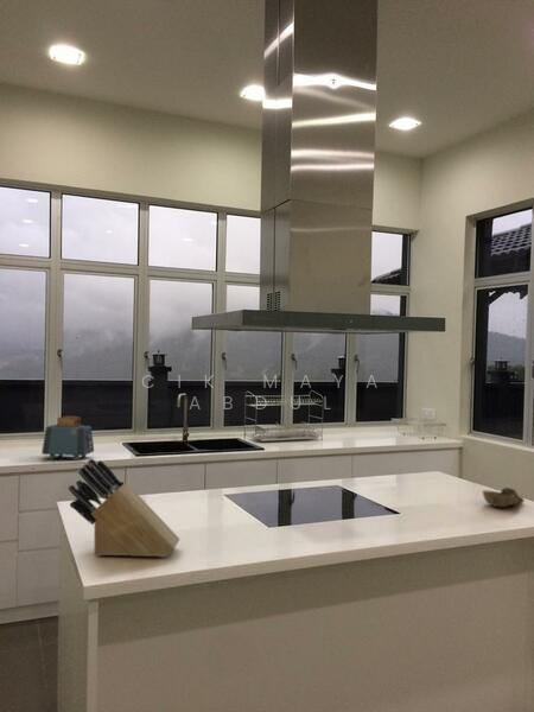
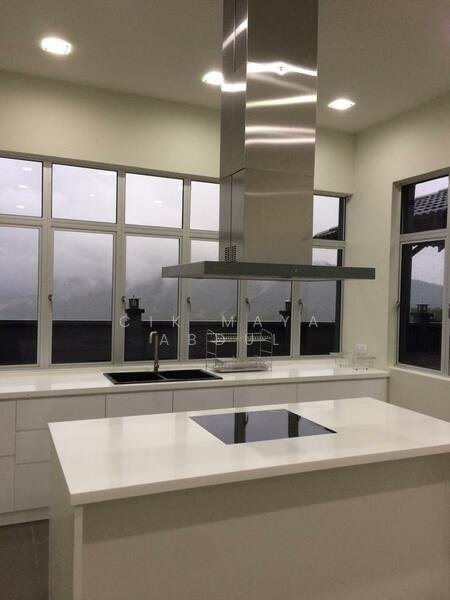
- knife block [68,458,180,559]
- decorative bowl [482,487,526,508]
- toaster [40,415,95,462]
